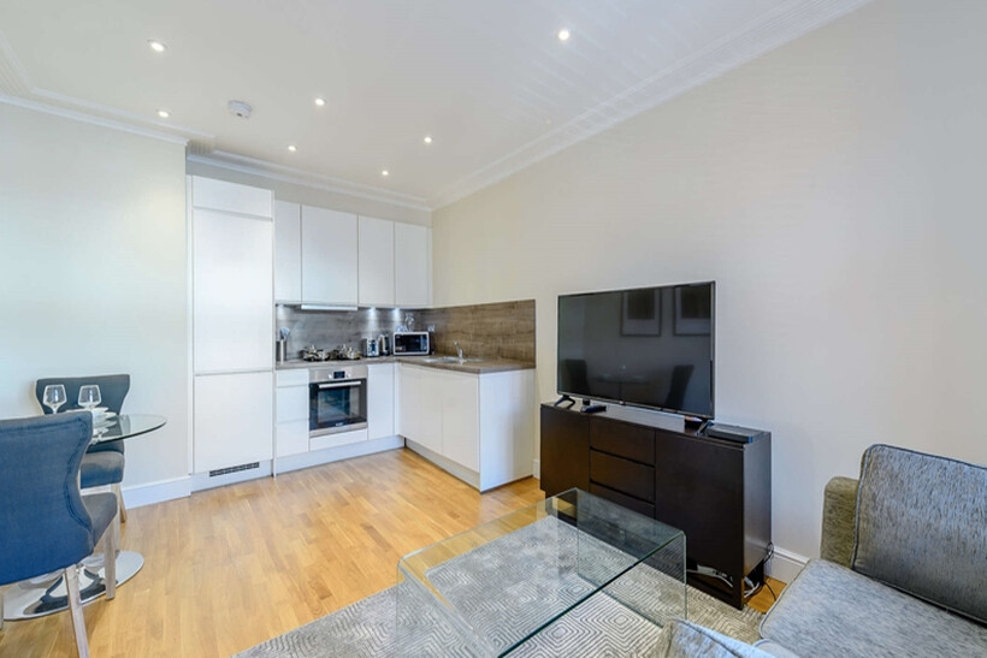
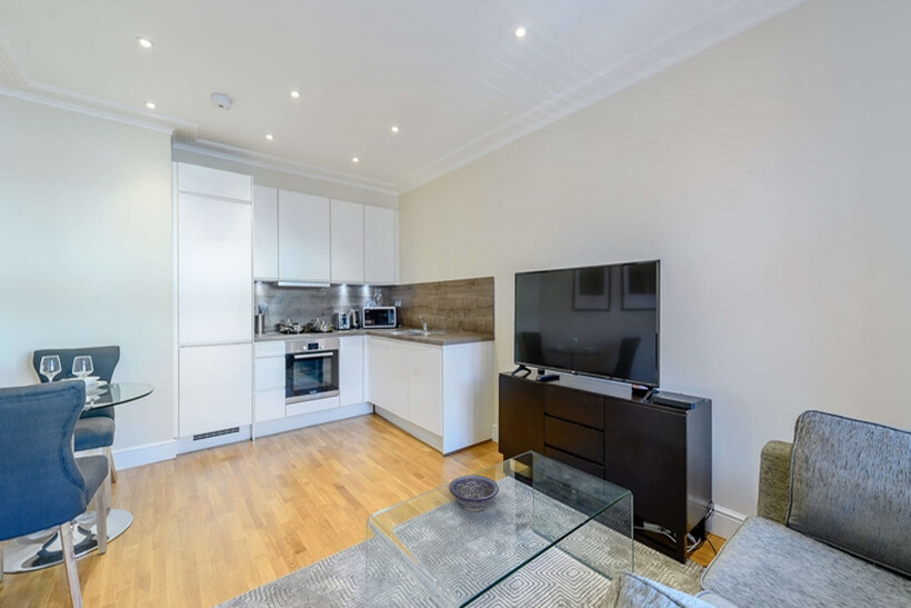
+ decorative bowl [448,475,500,512]
